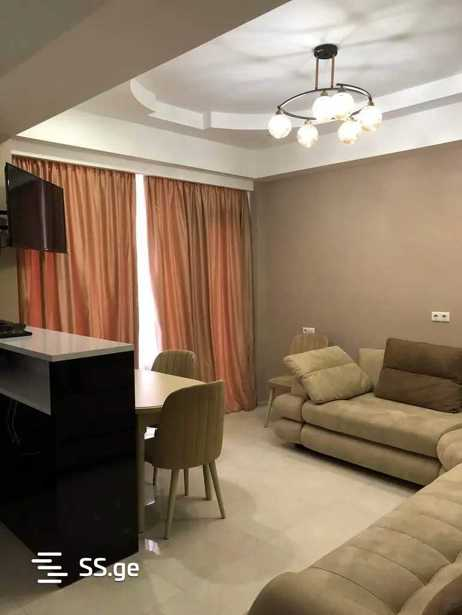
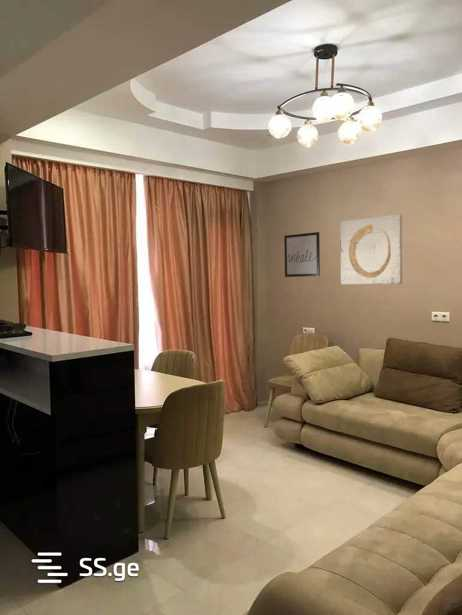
+ wall art [339,213,403,286]
+ wall art [283,231,321,278]
